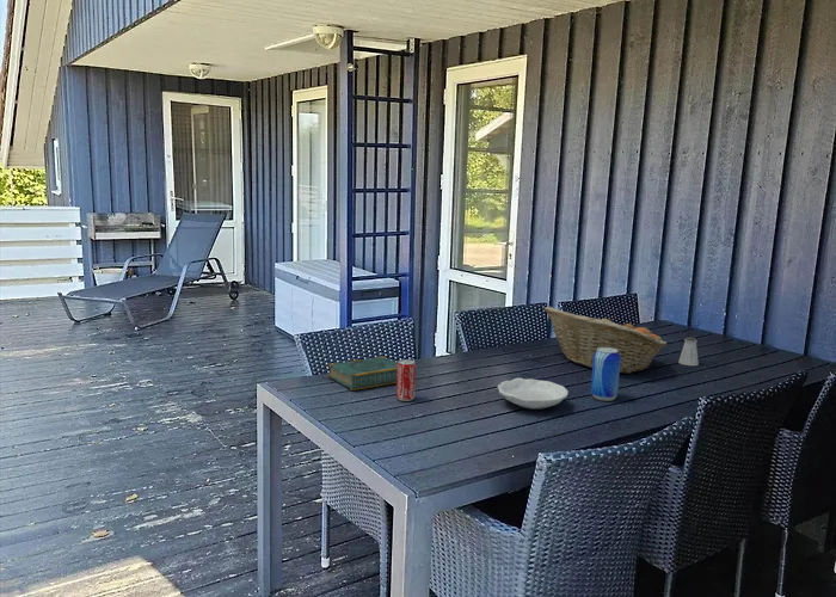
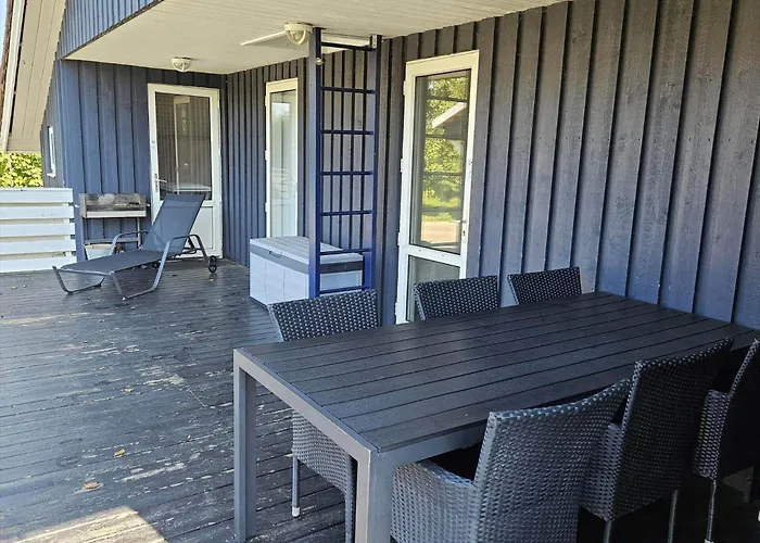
- beverage can [395,358,417,402]
- beer can [590,347,621,402]
- fruit basket [543,306,669,375]
- book [326,355,398,392]
- bowl [497,377,570,411]
- saltshaker [677,337,700,367]
